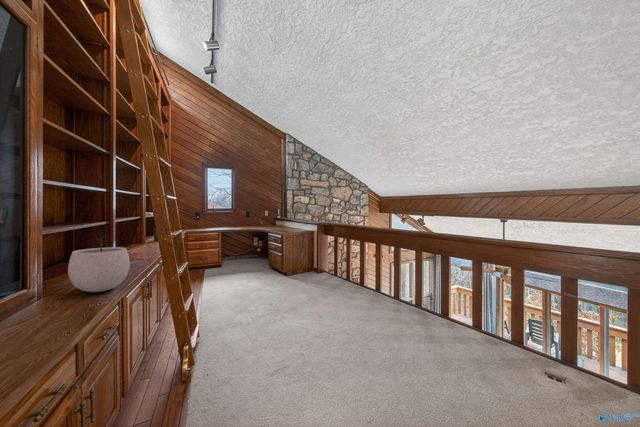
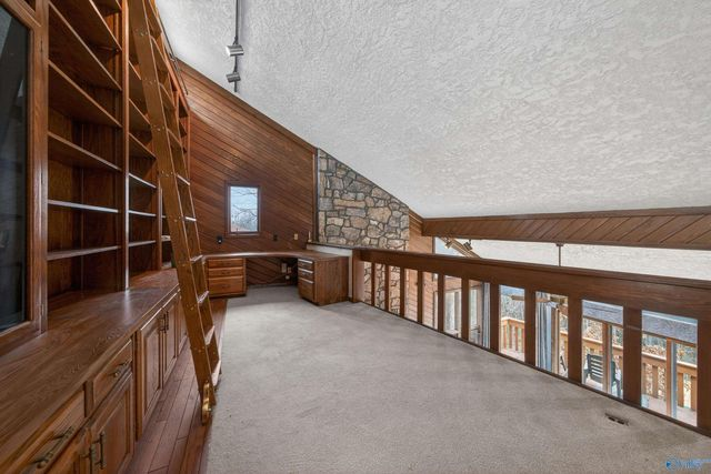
- plant pot [67,231,131,293]
